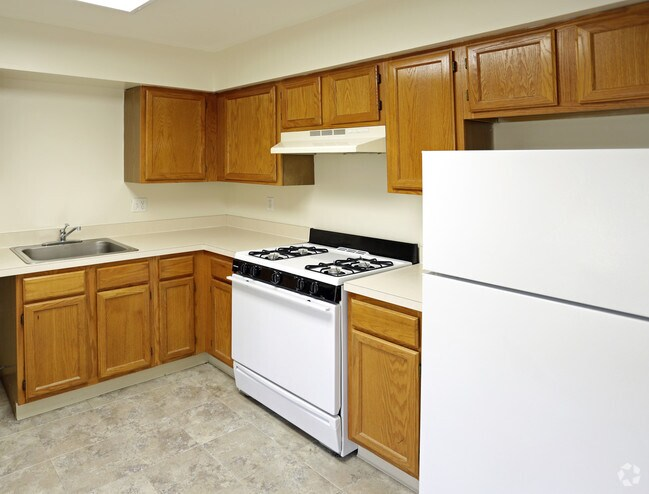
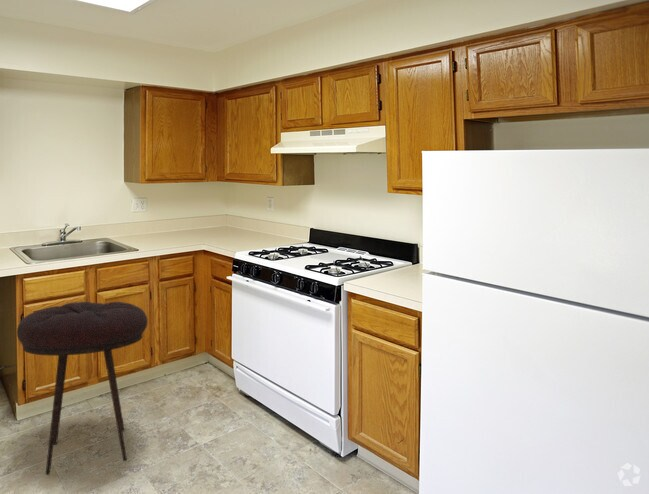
+ stool [16,301,149,476]
